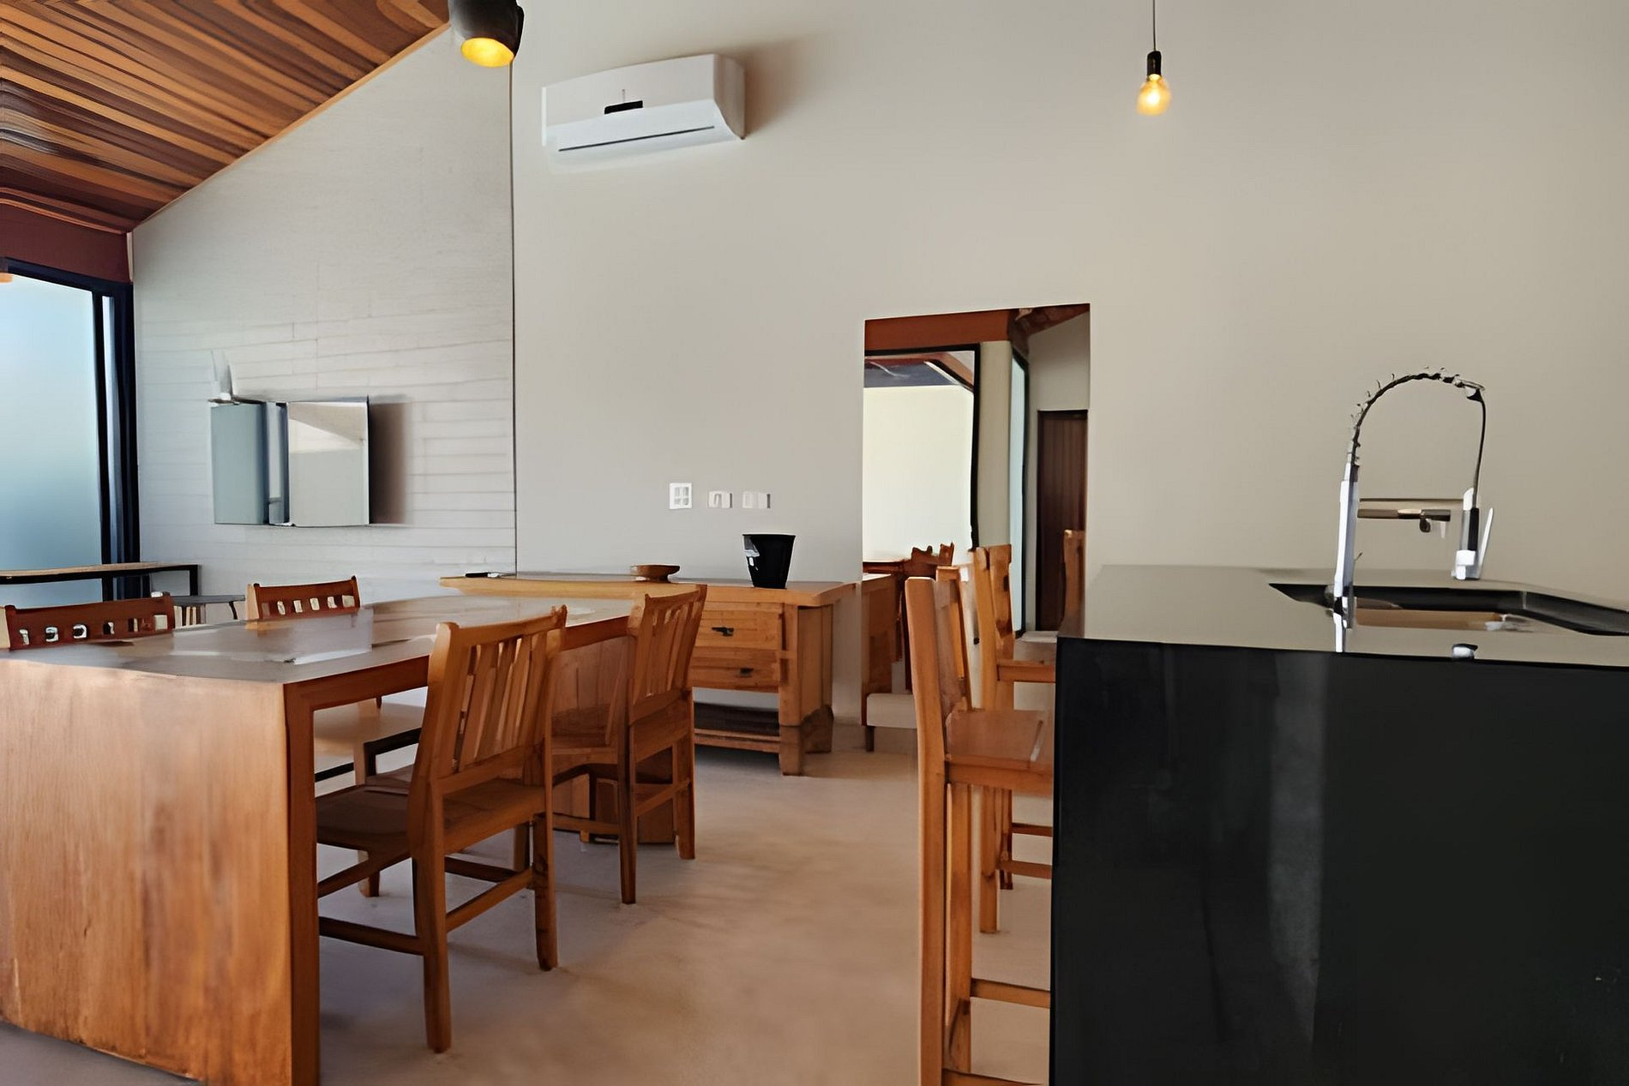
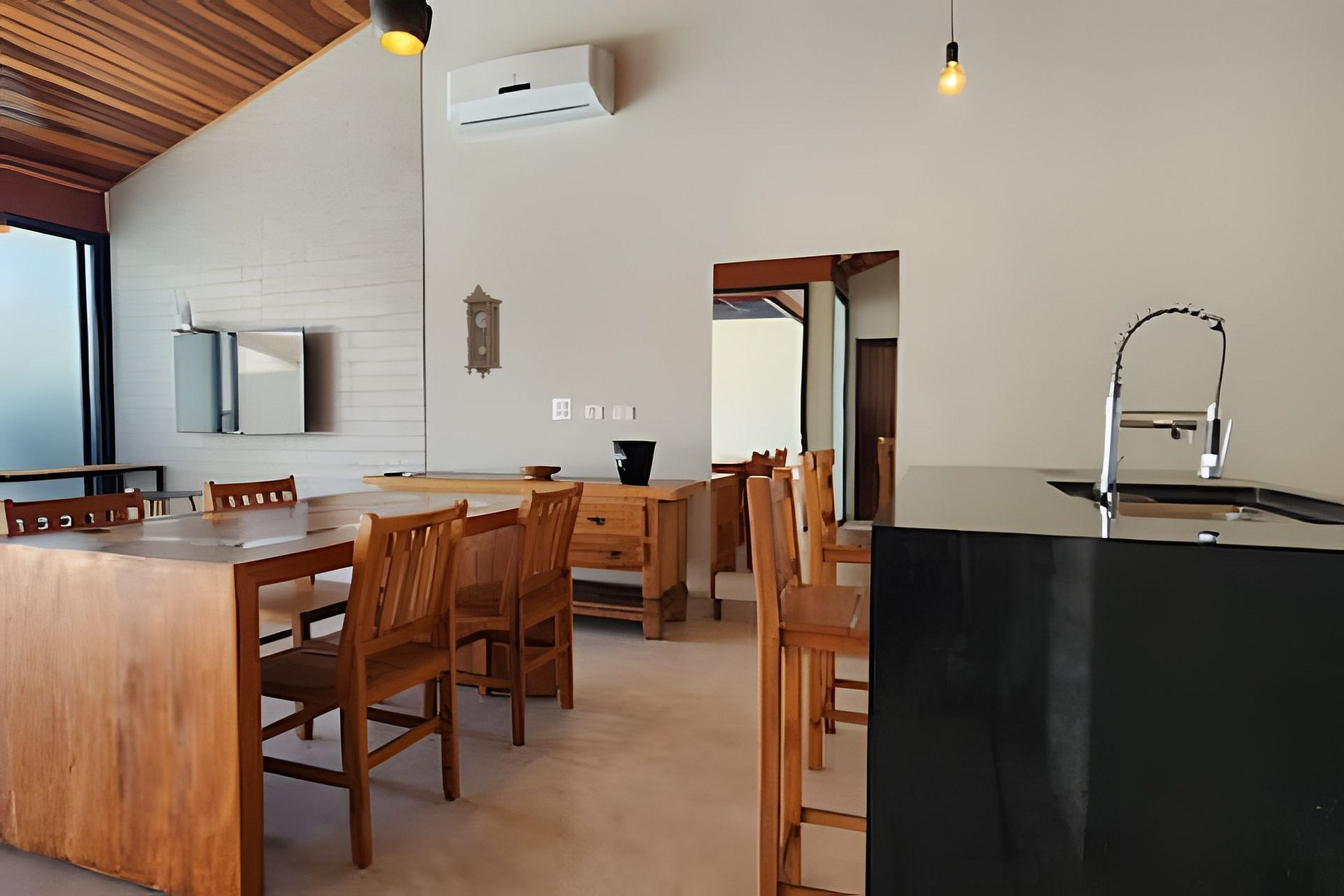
+ pendulum clock [462,284,504,380]
